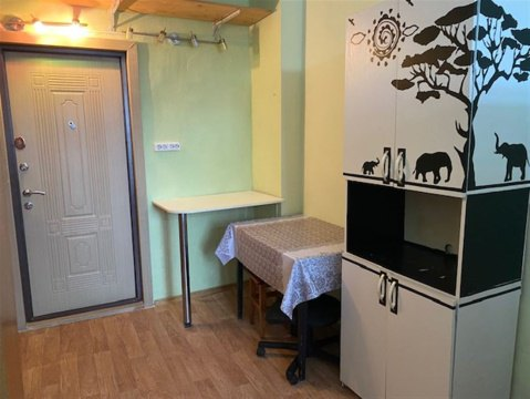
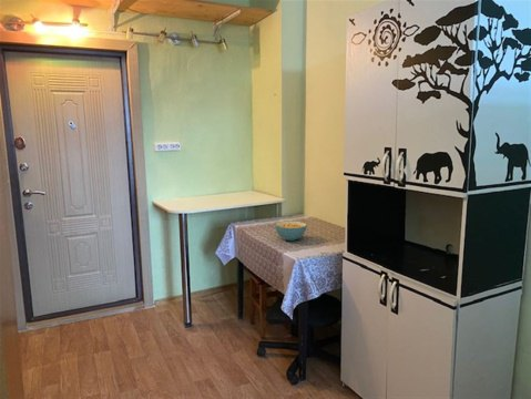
+ cereal bowl [274,221,308,242]
